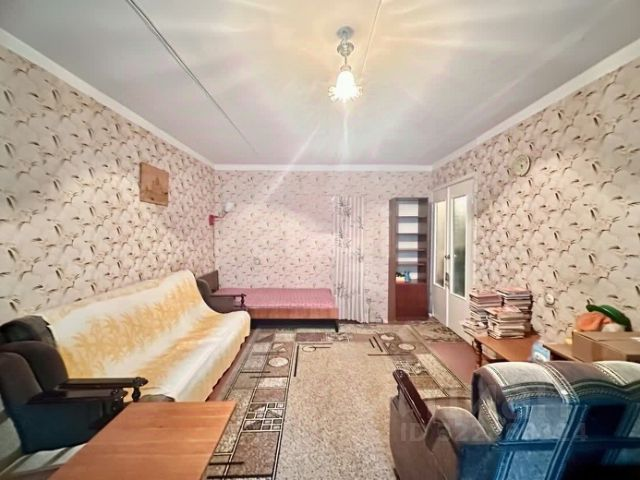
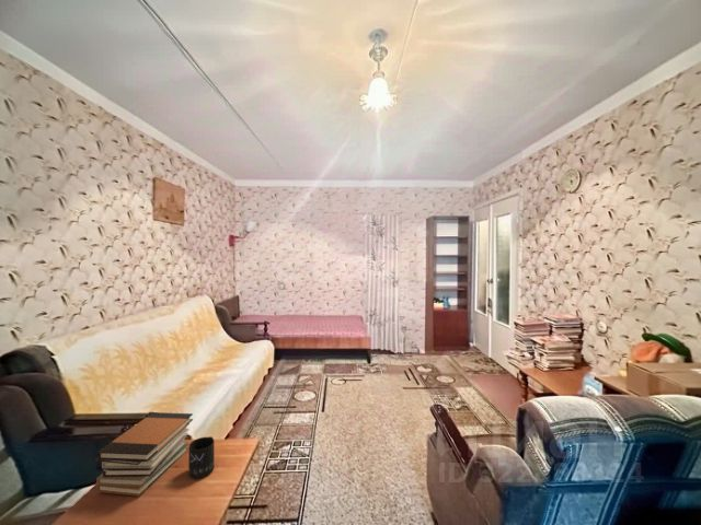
+ mug [188,435,215,479]
+ book stack [94,411,194,498]
